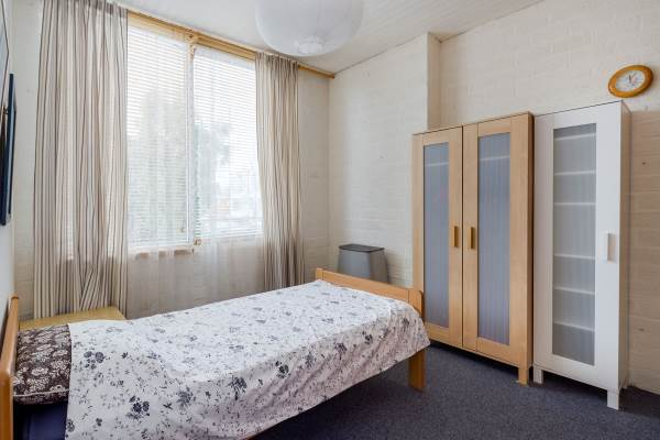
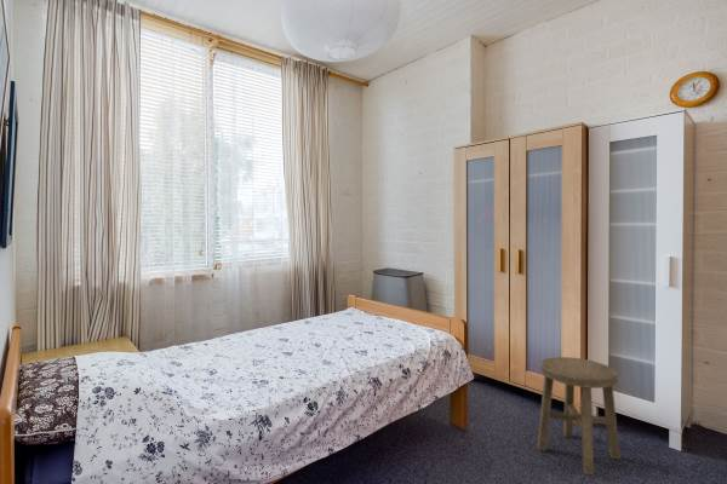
+ stool [536,356,622,476]
